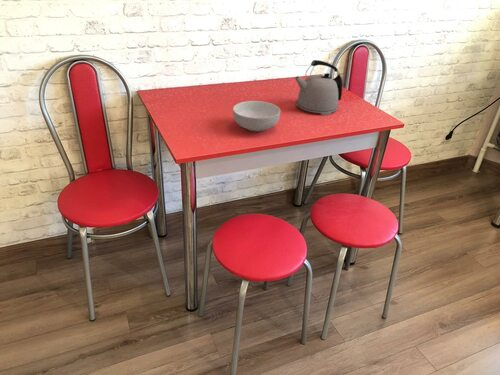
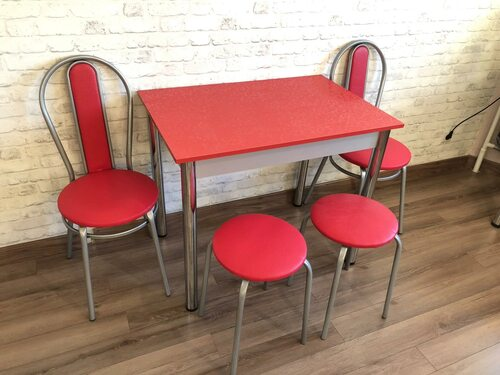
- kettle [294,59,343,116]
- cereal bowl [232,100,281,132]
